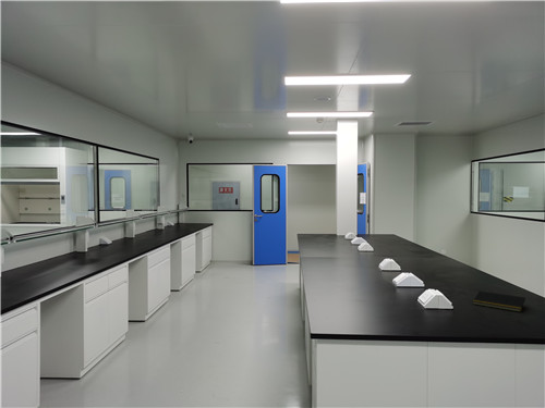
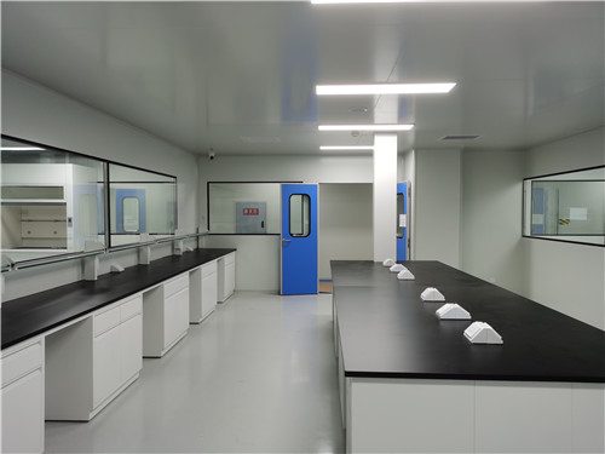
- notepad [472,289,526,313]
